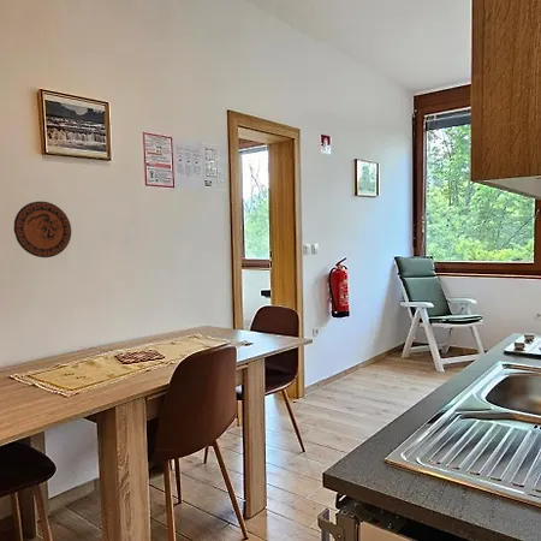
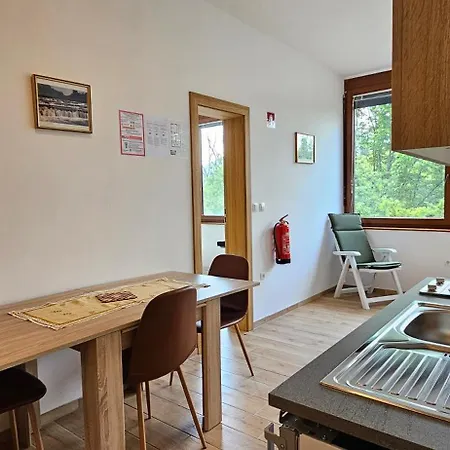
- decorative plate [13,201,72,258]
